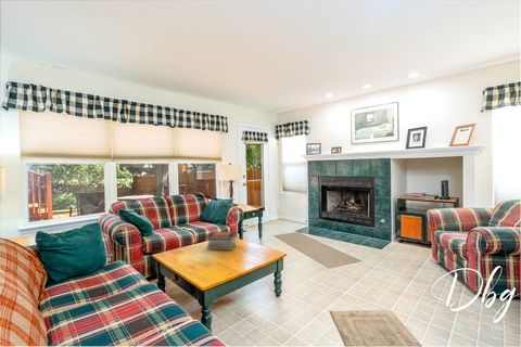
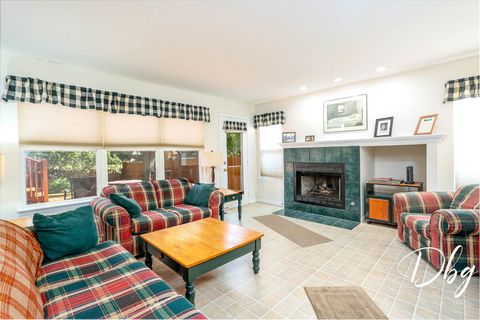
- book stack [205,231,237,252]
